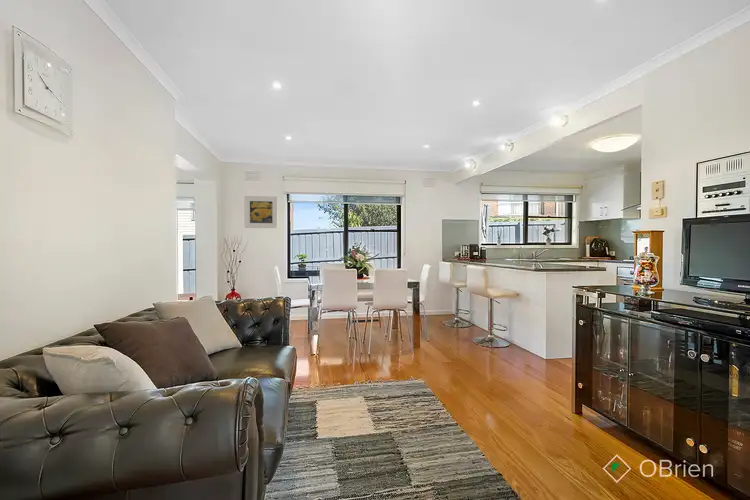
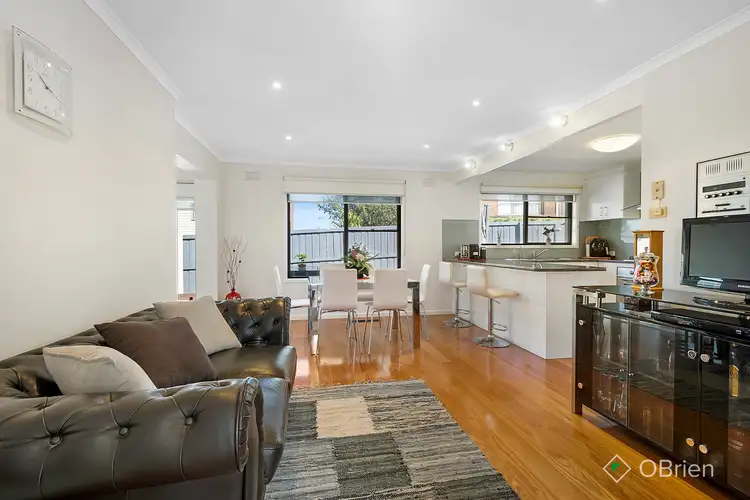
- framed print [244,195,279,229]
